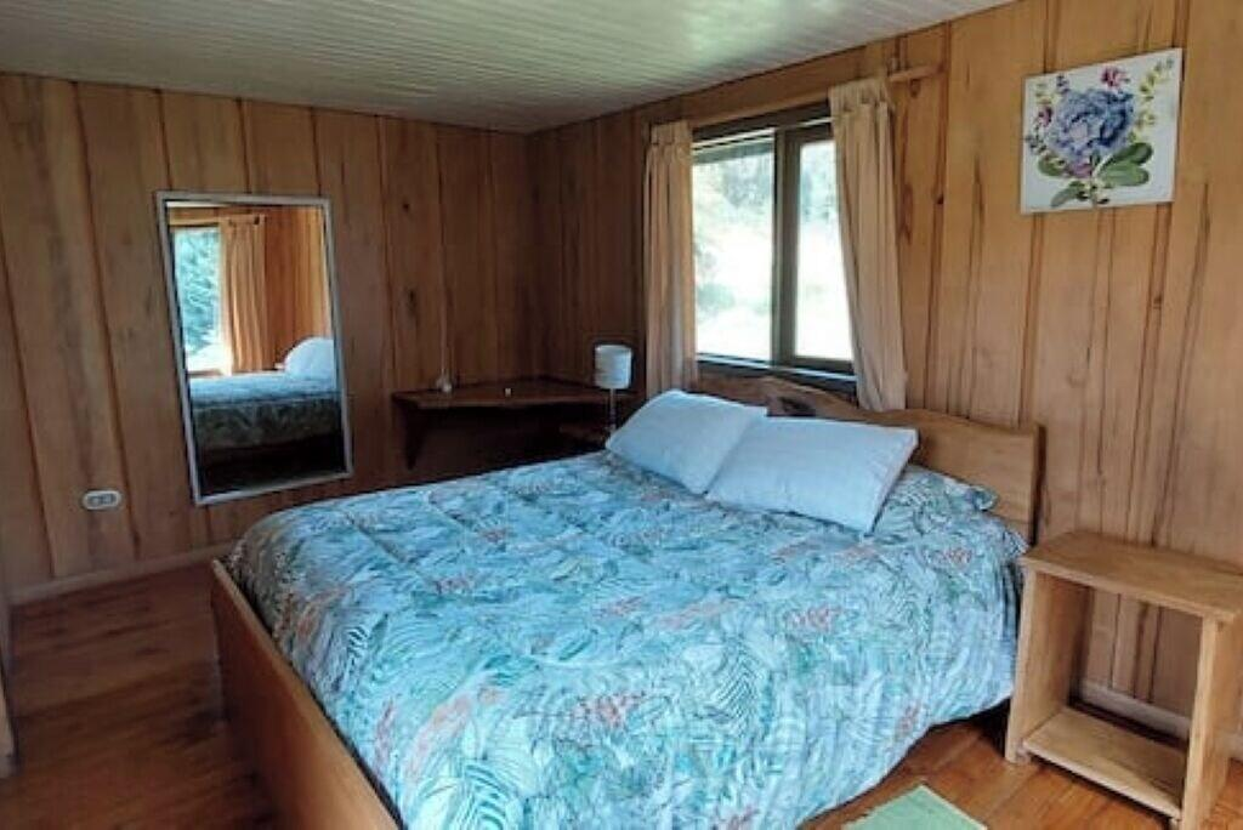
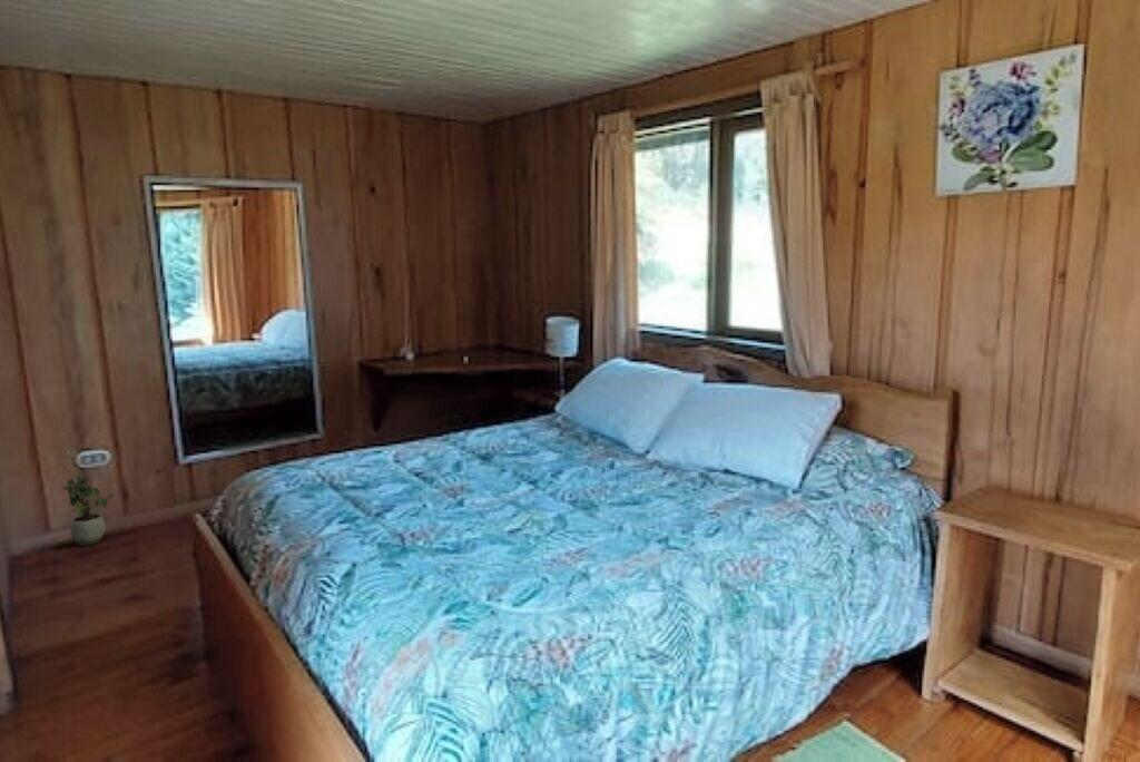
+ potted plant [61,475,116,547]
